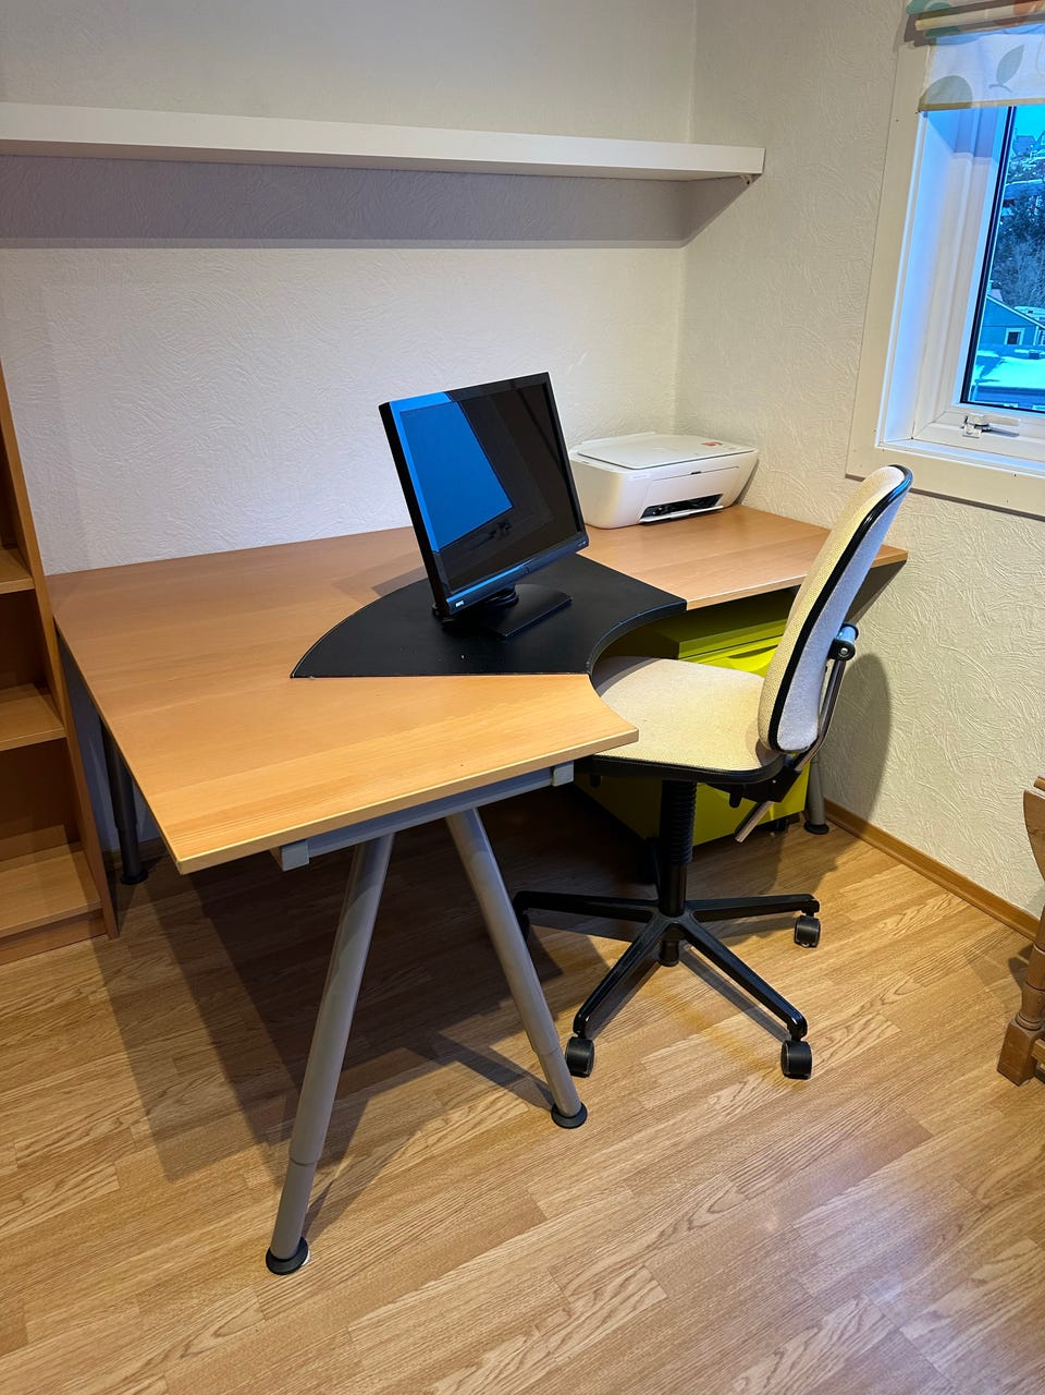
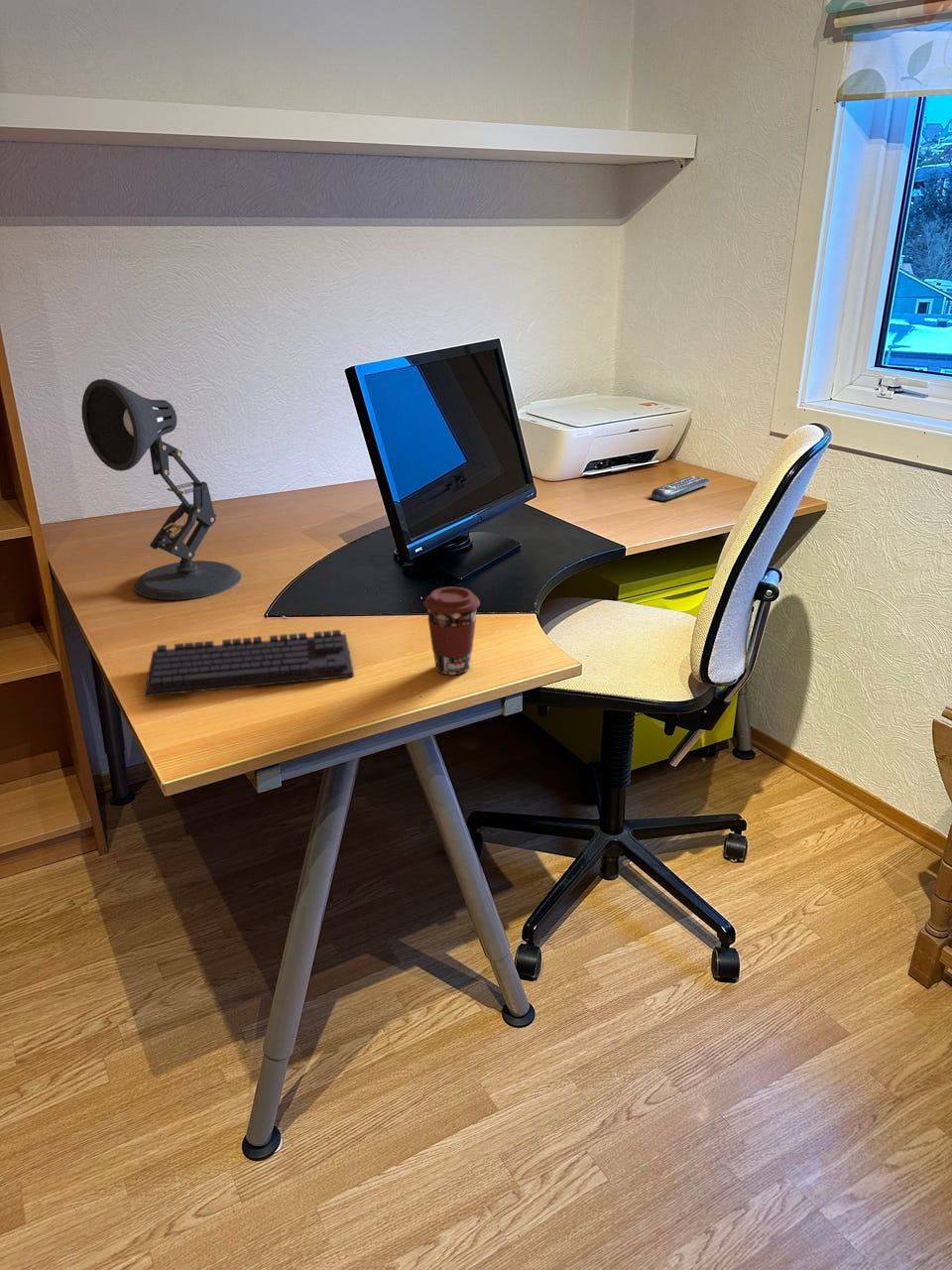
+ keyboard [144,629,355,698]
+ desk lamp [80,378,242,601]
+ remote control [651,475,710,502]
+ coffee cup [422,586,481,676]
